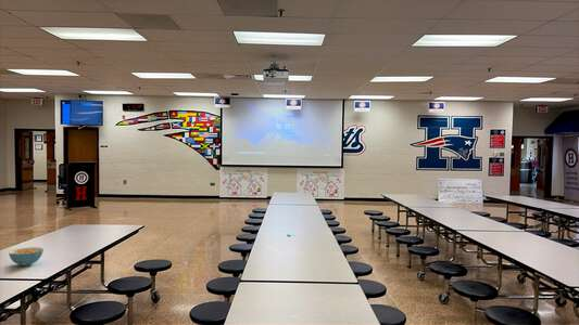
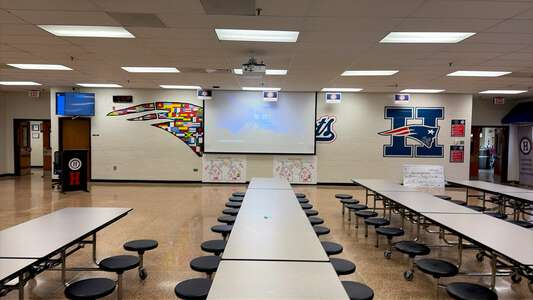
- cereal bowl [8,246,45,266]
